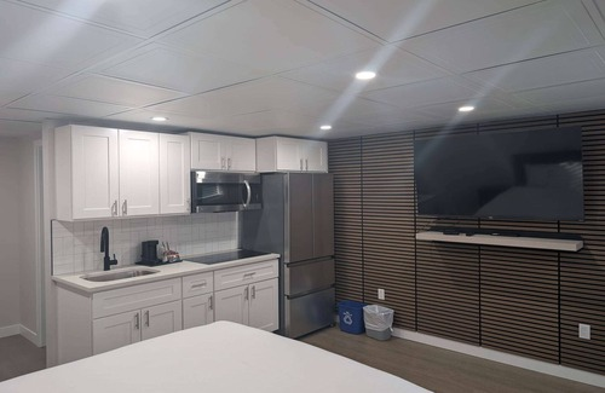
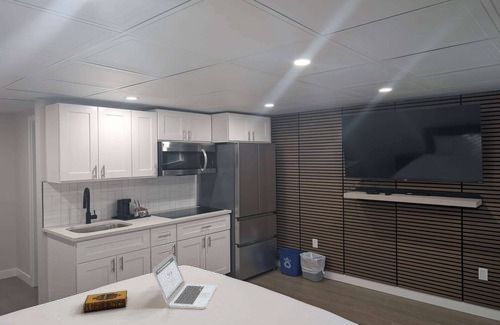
+ laptop [152,253,218,310]
+ hardback book [82,289,128,313]
